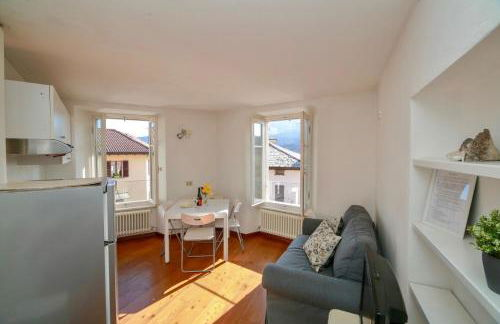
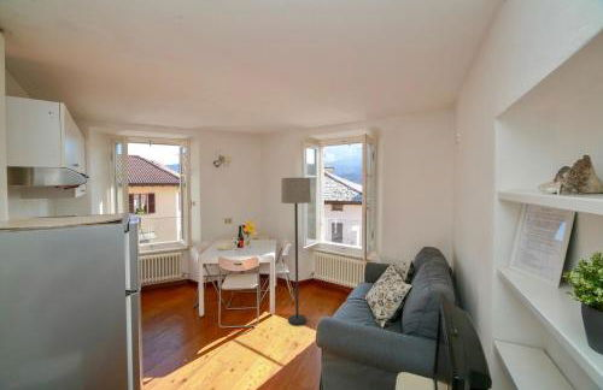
+ lamp [280,177,312,326]
